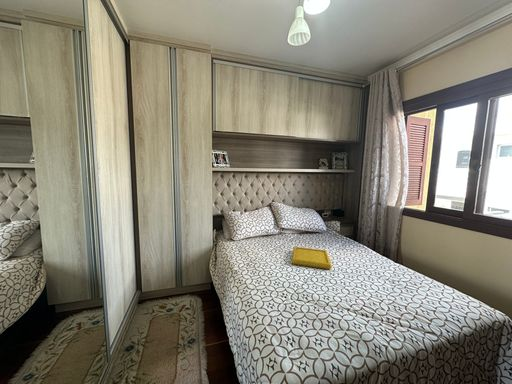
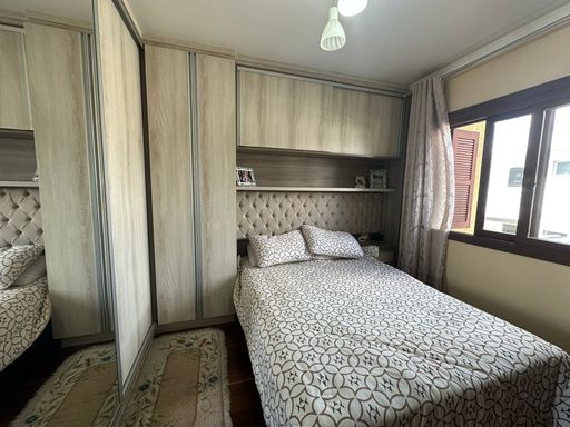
- serving tray [291,246,332,270]
